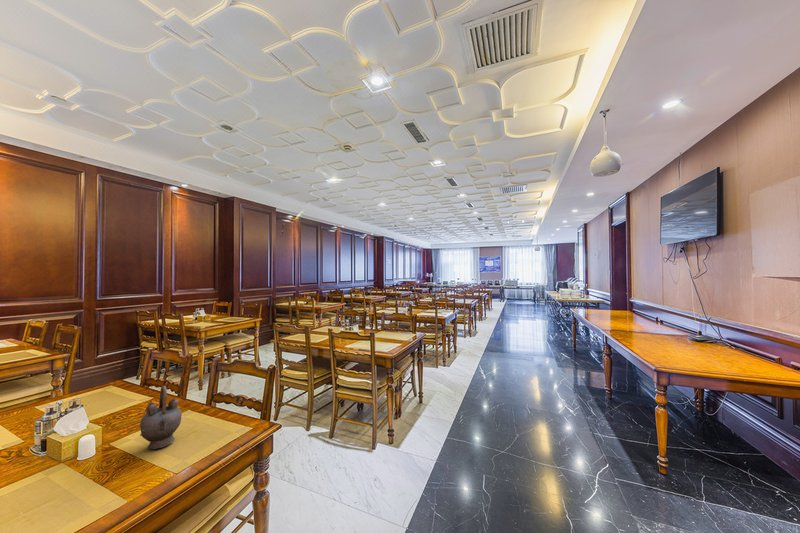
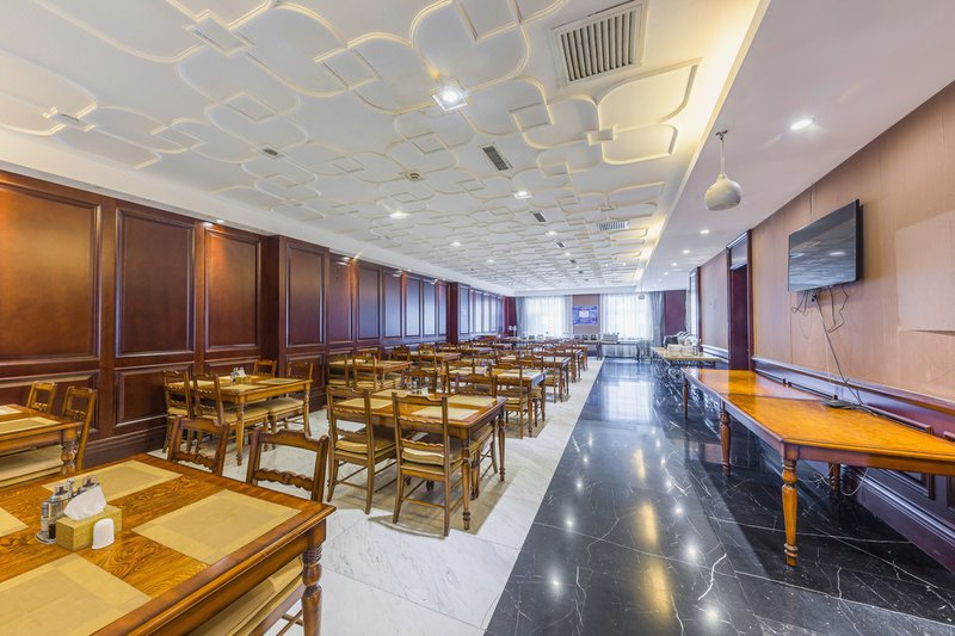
- teapot [139,385,183,450]
